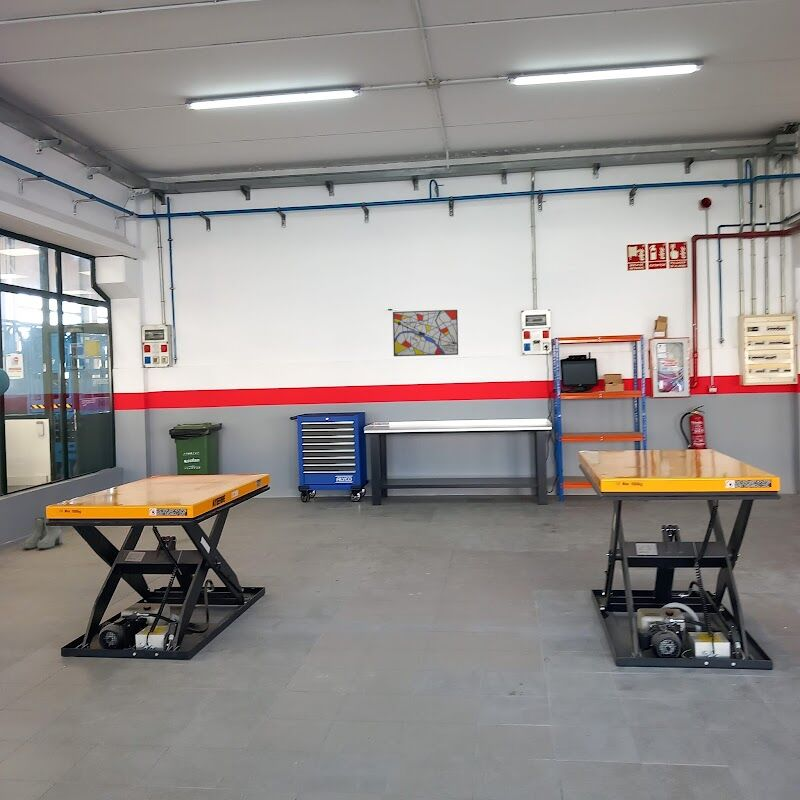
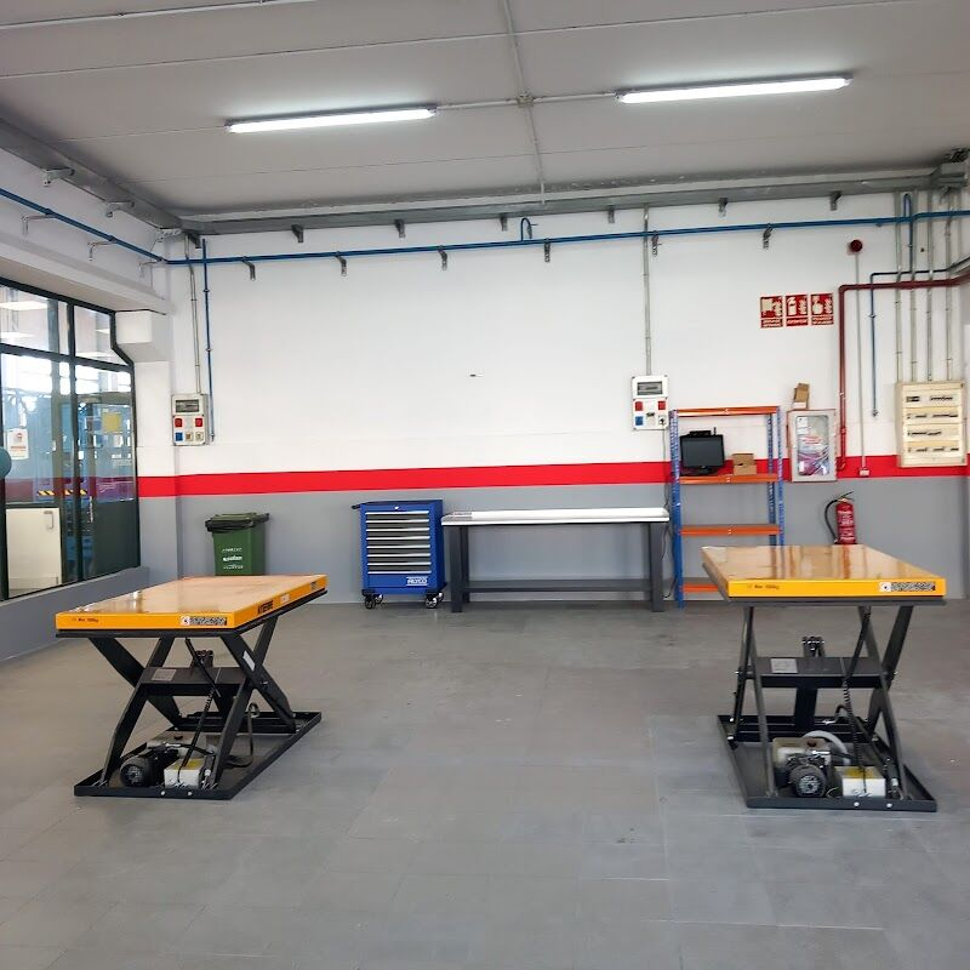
- wall art [392,309,459,357]
- boots [22,517,63,550]
